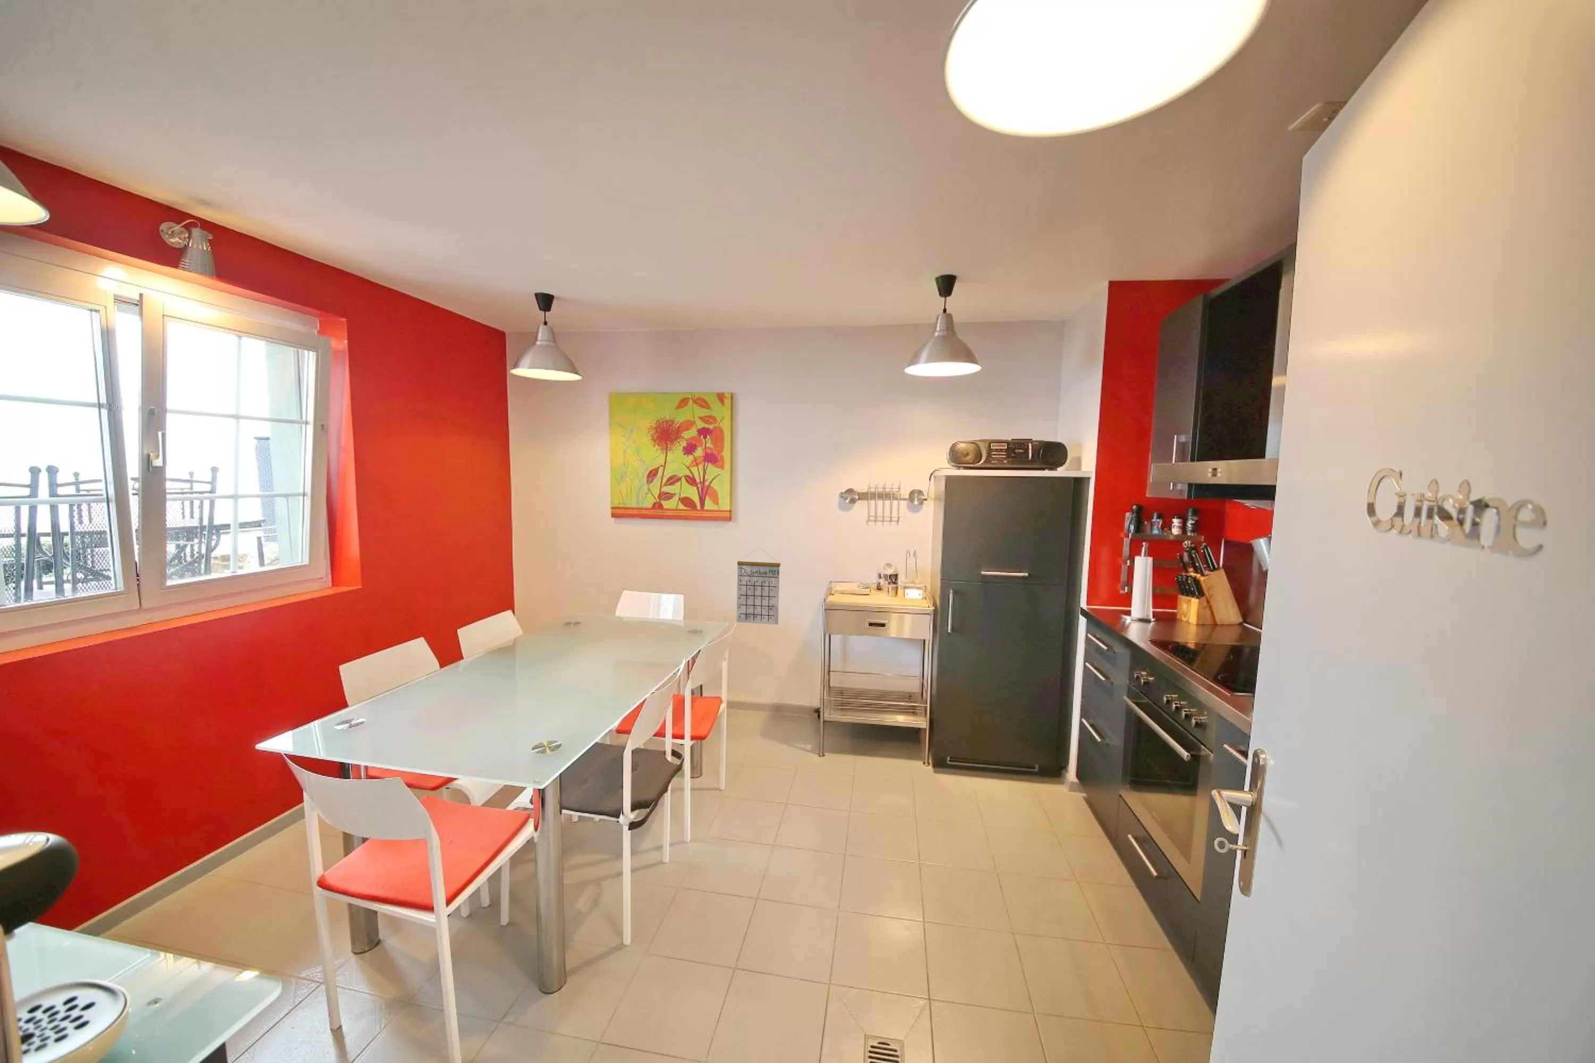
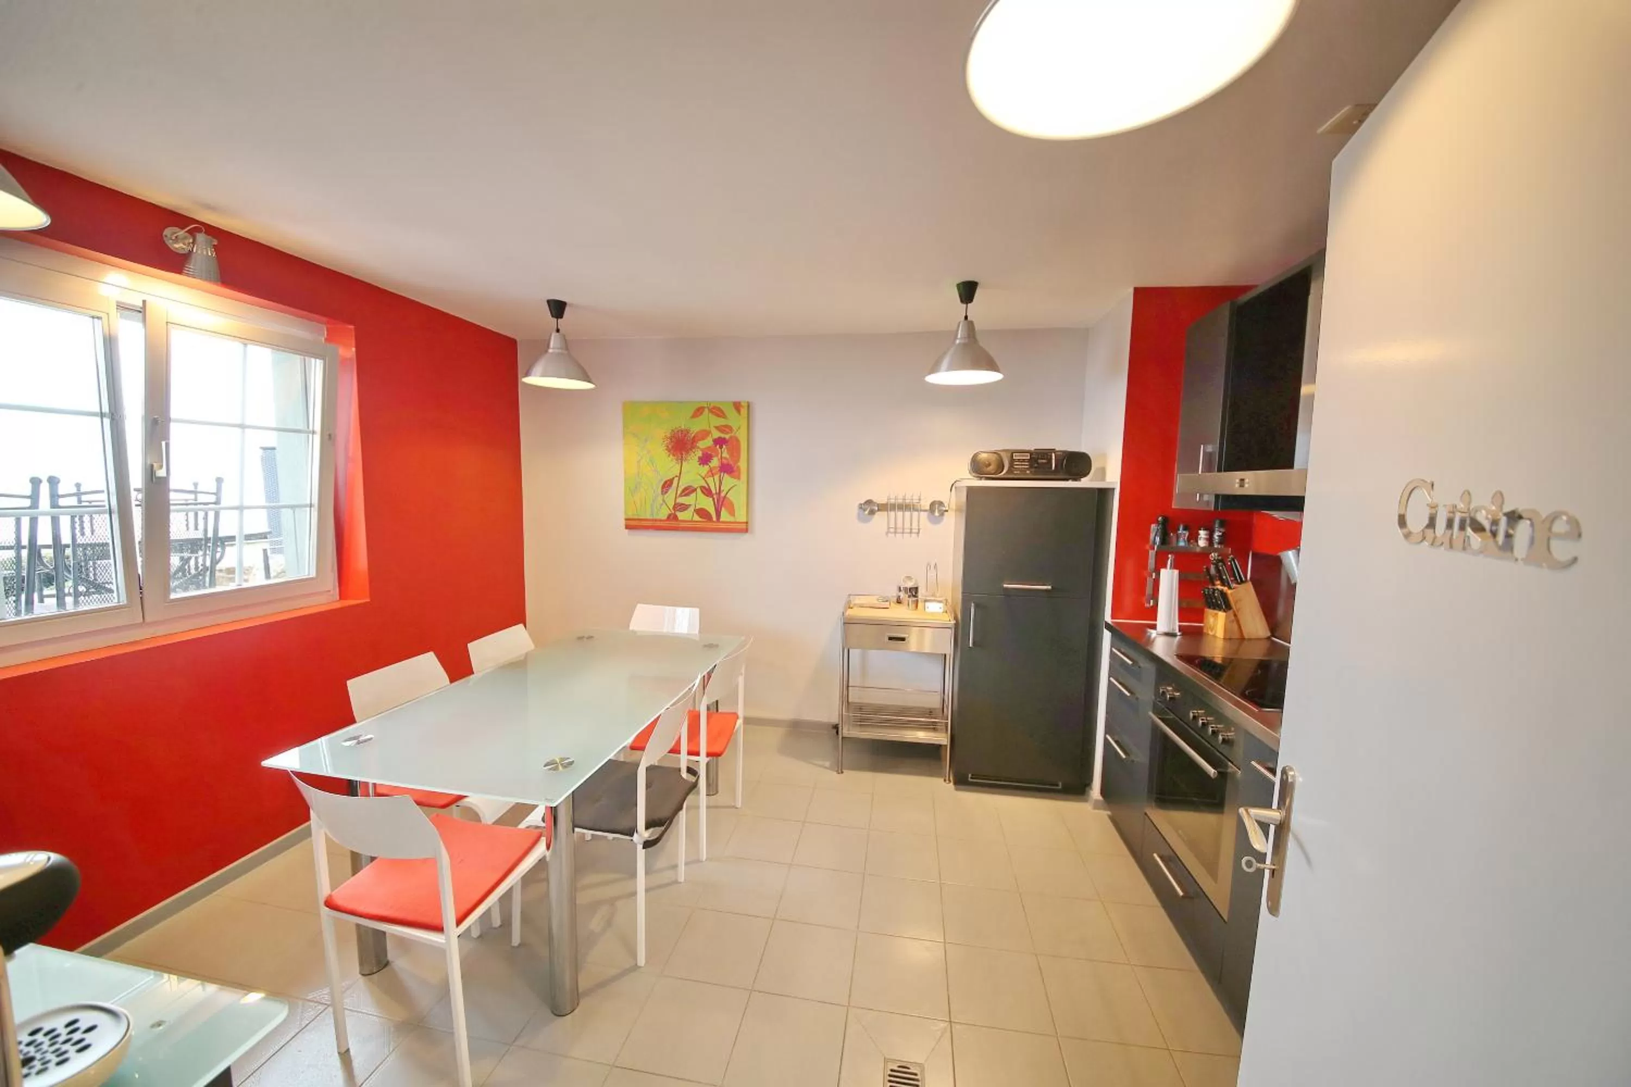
- calendar [736,547,781,625]
